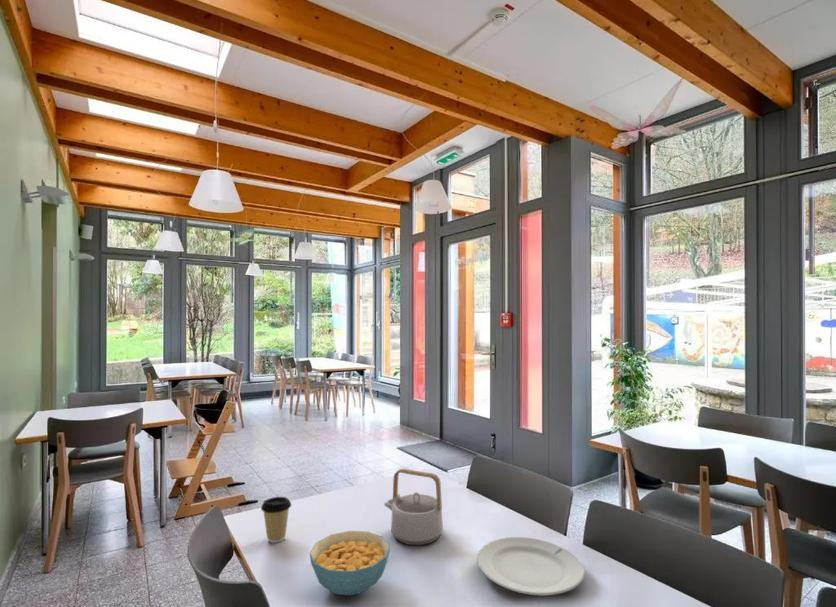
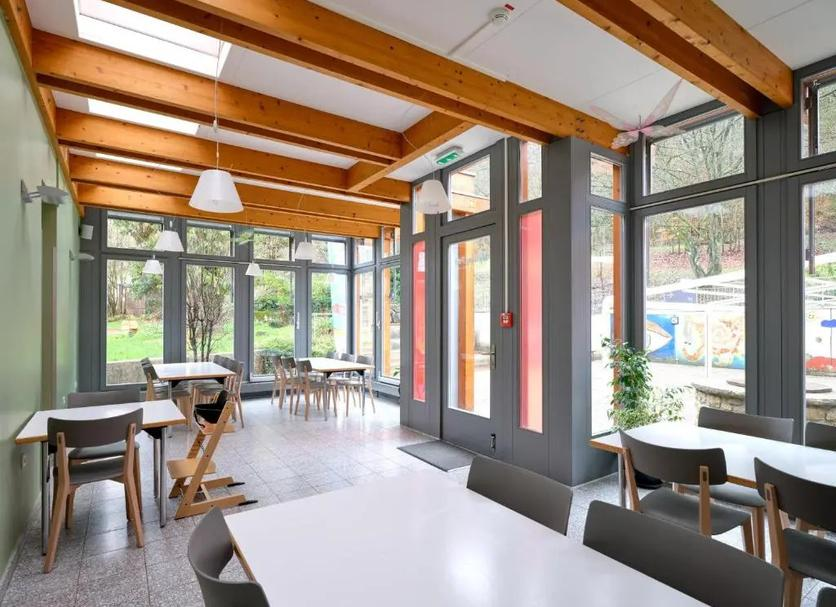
- chinaware [476,536,586,597]
- cereal bowl [309,530,391,596]
- teapot [383,468,444,546]
- coffee cup [260,496,292,544]
